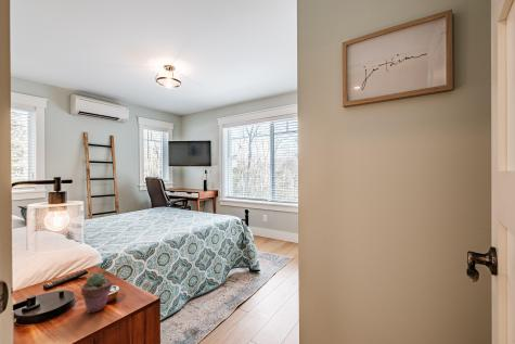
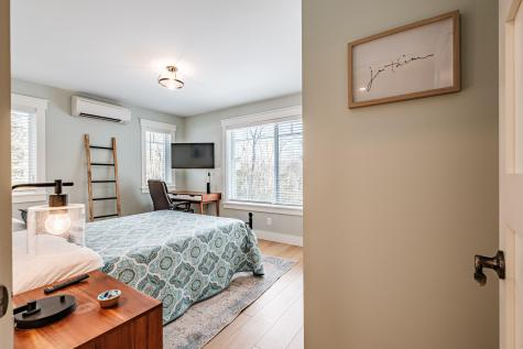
- potted succulent [80,271,114,314]
